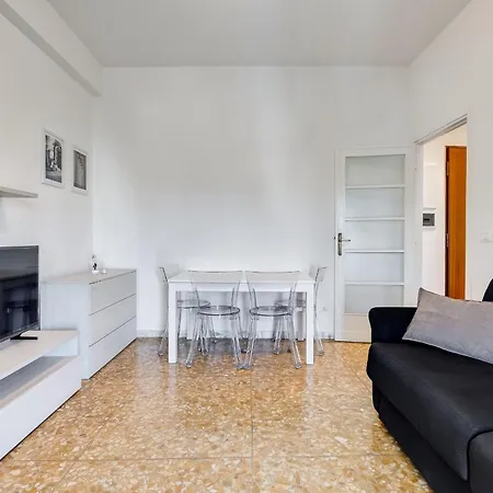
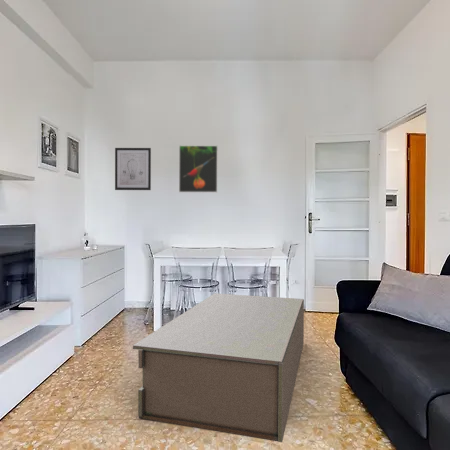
+ coffee table [132,292,305,443]
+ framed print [178,144,219,193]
+ wall art [114,147,152,191]
